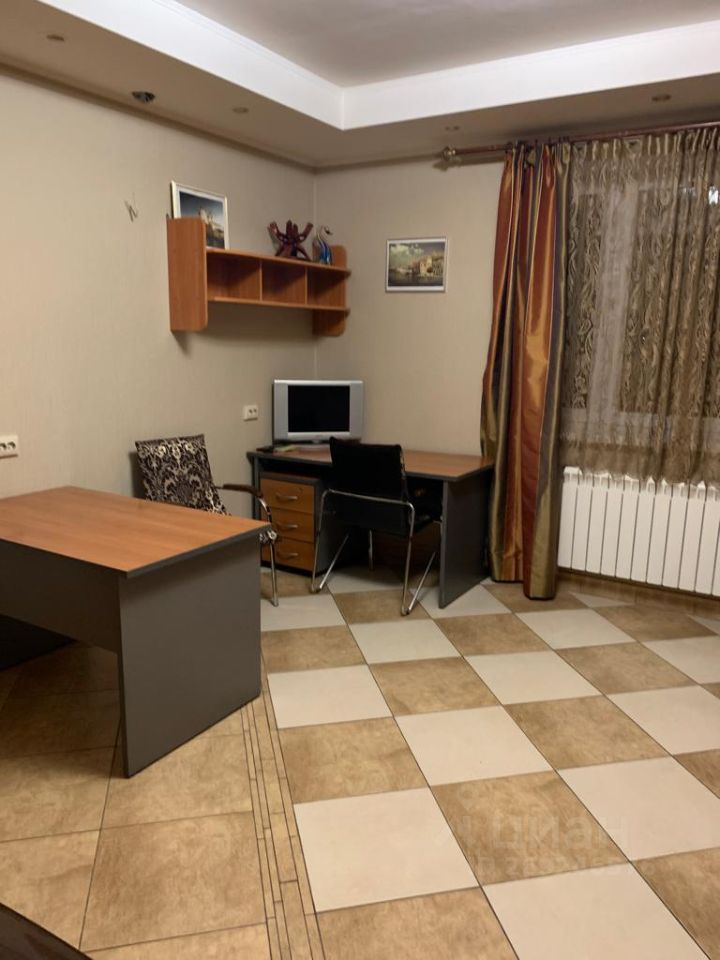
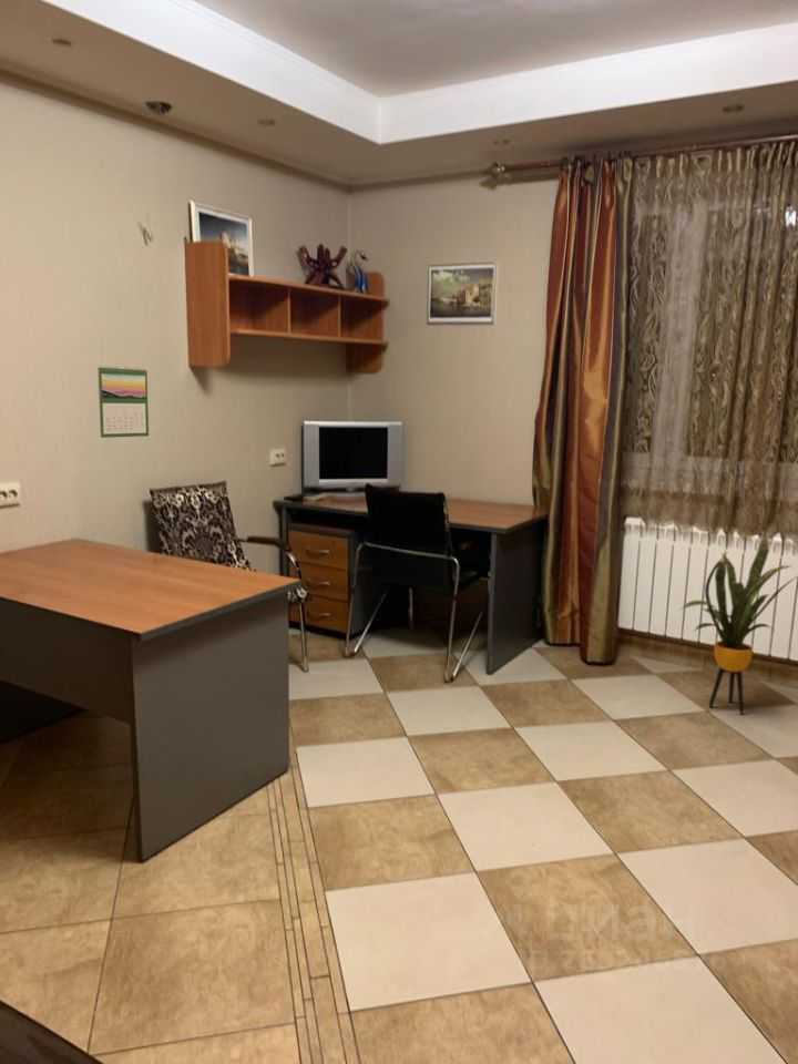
+ calendar [96,365,150,439]
+ house plant [679,534,798,715]
